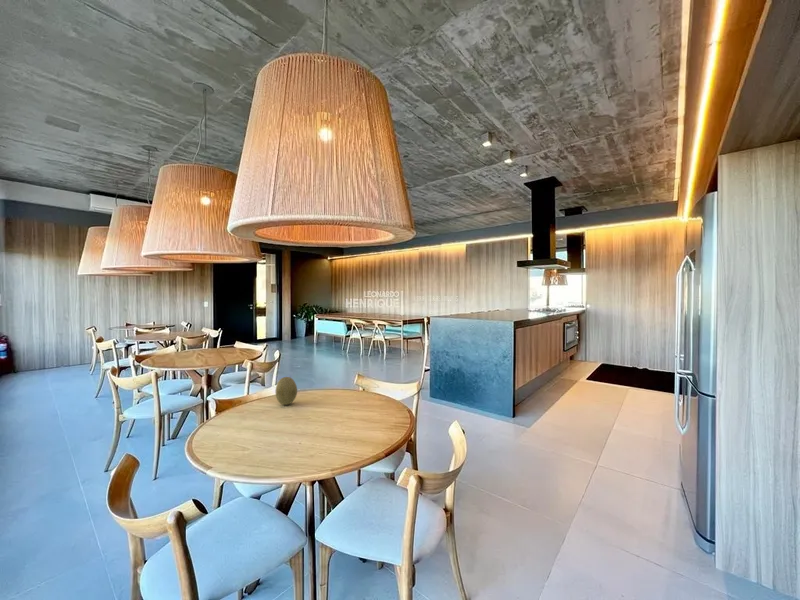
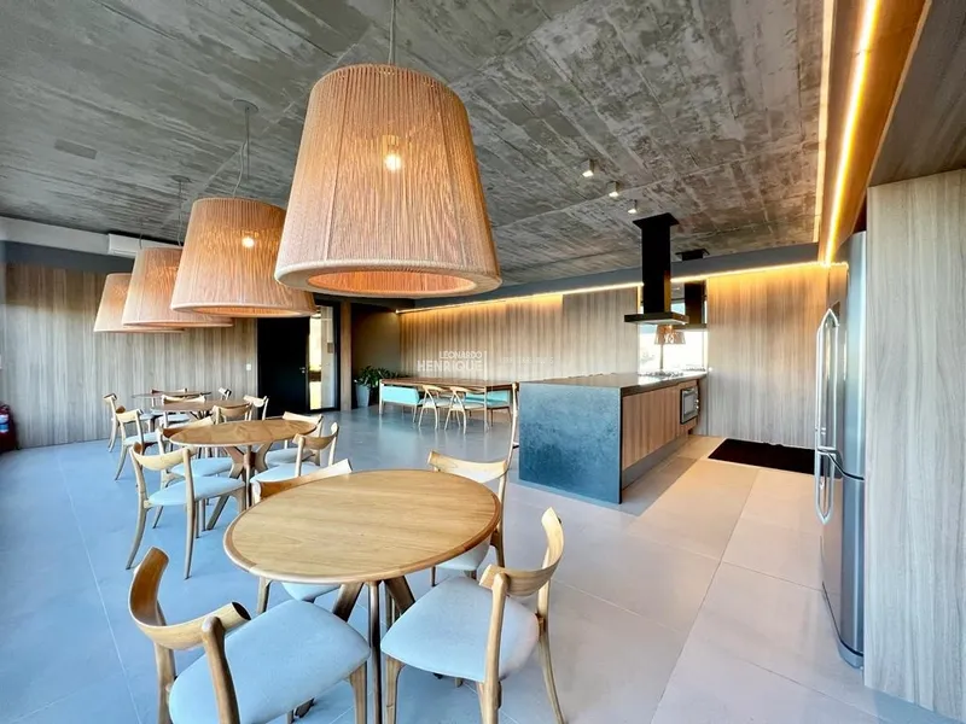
- fruit [275,376,298,406]
